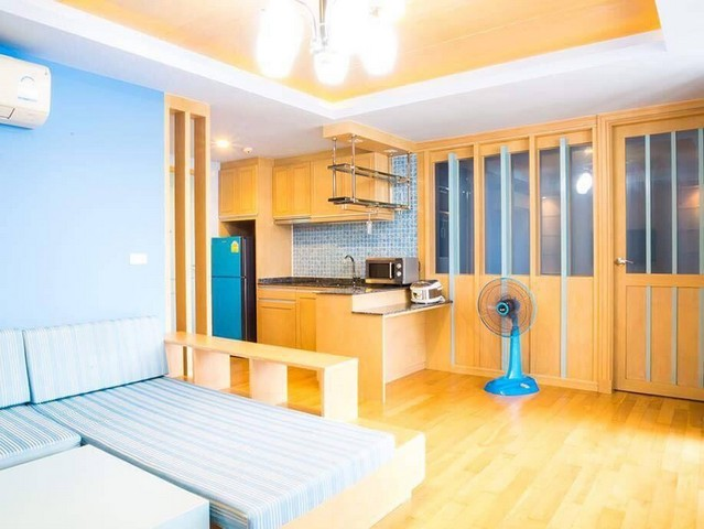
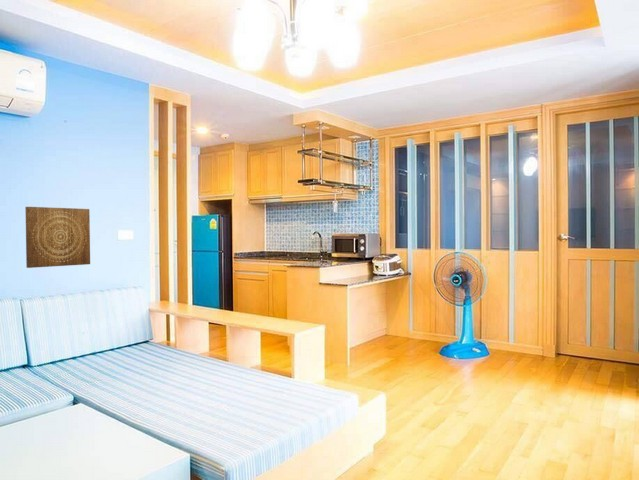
+ wall art [24,206,91,269]
